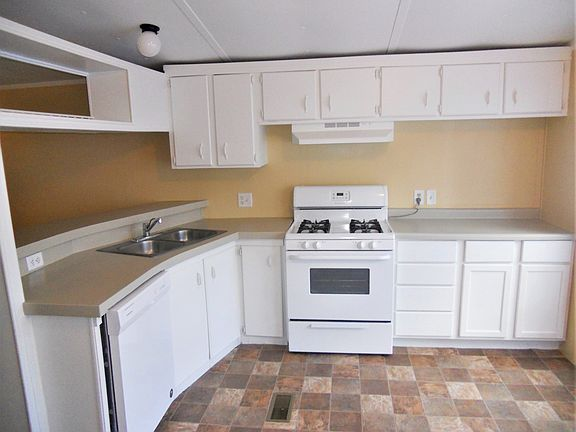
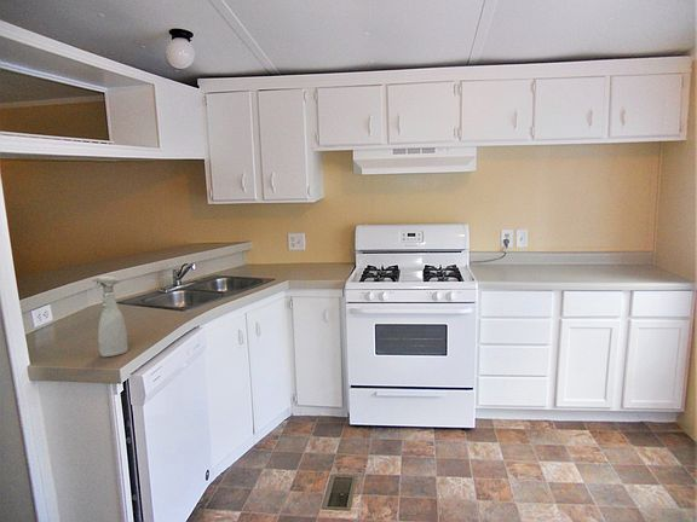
+ spray bottle [91,276,129,358]
